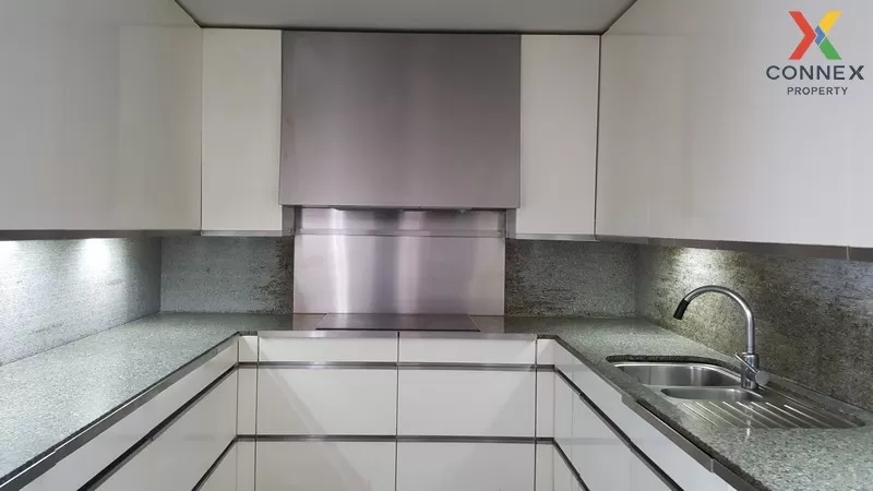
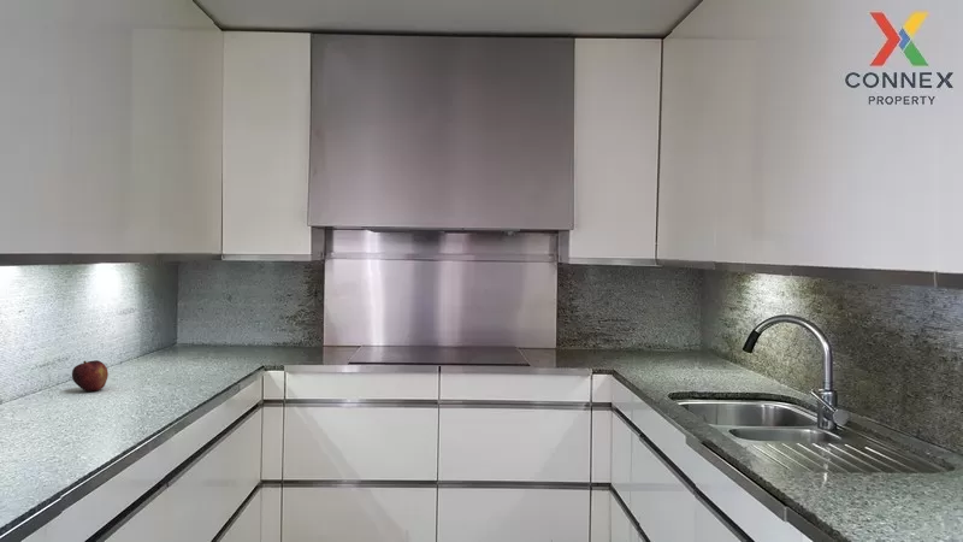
+ fruit [71,359,110,393]
